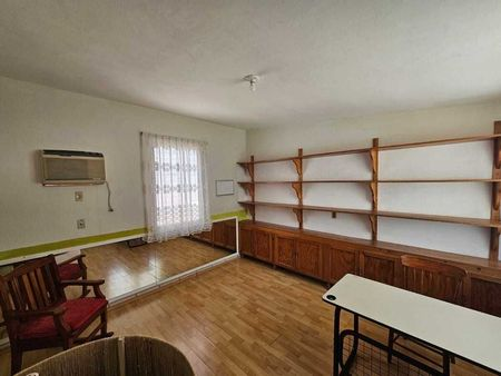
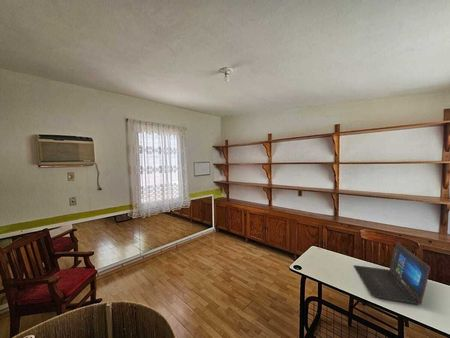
+ laptop [353,241,432,306]
